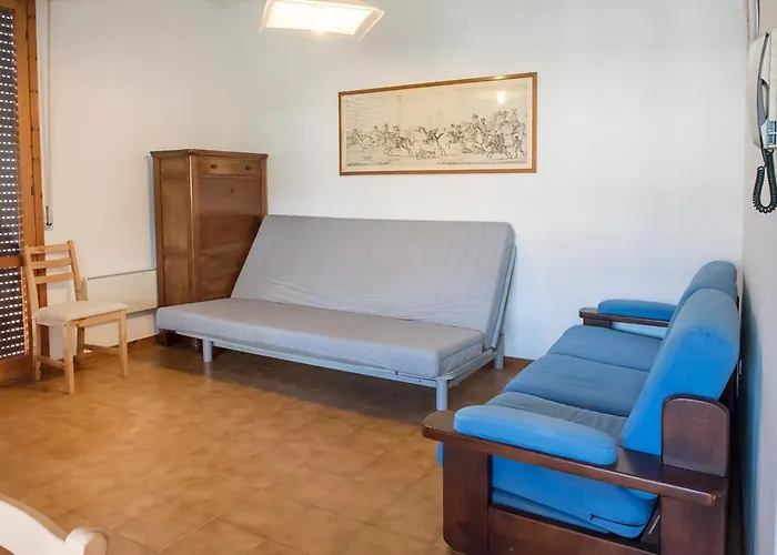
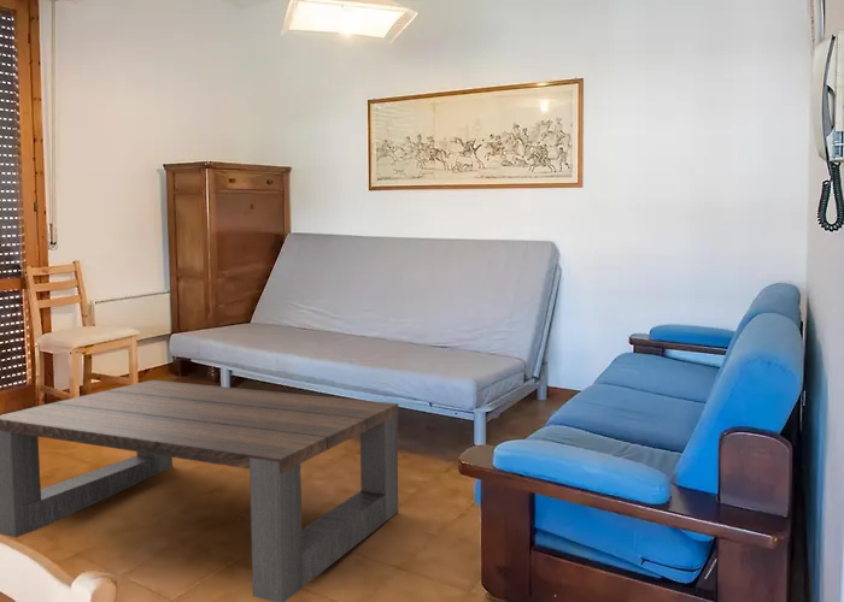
+ coffee table [0,379,399,602]
